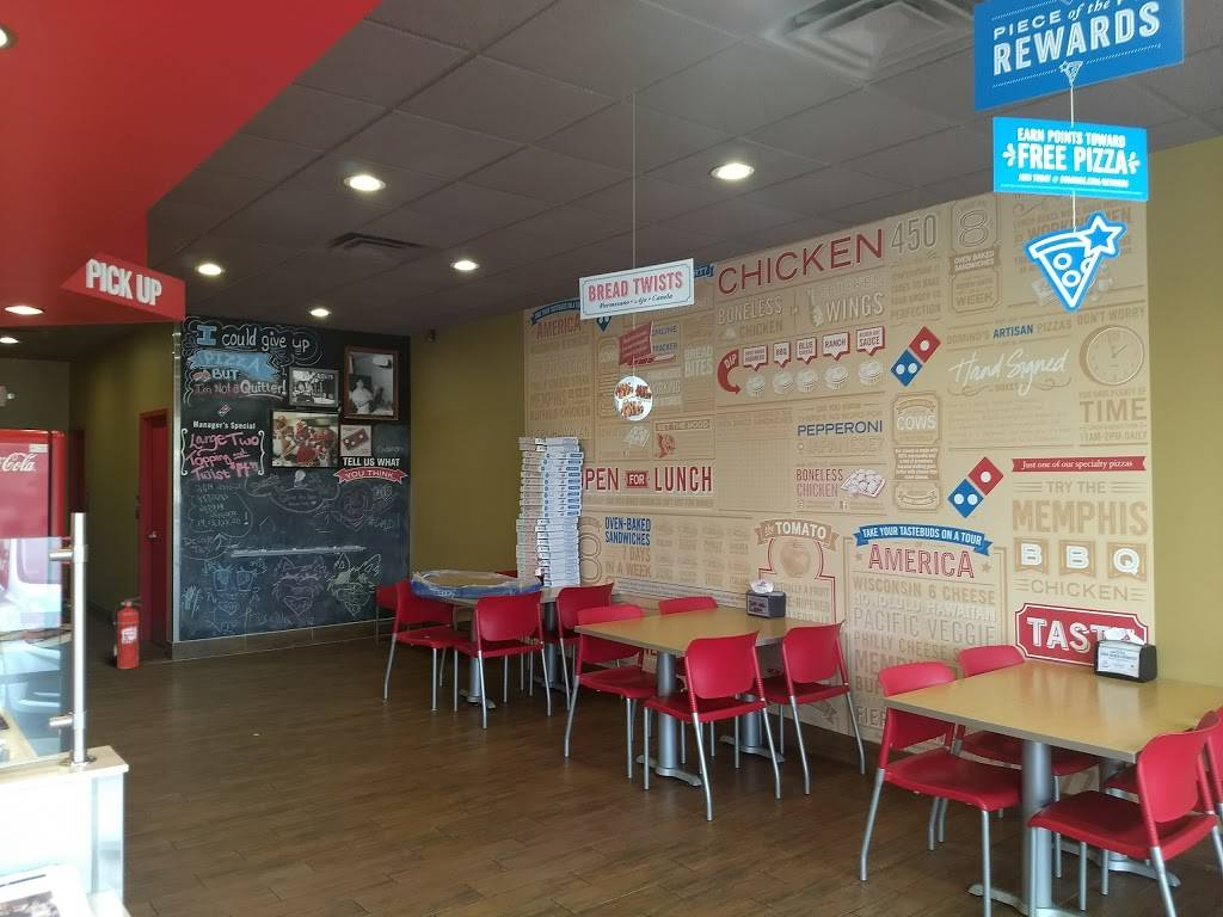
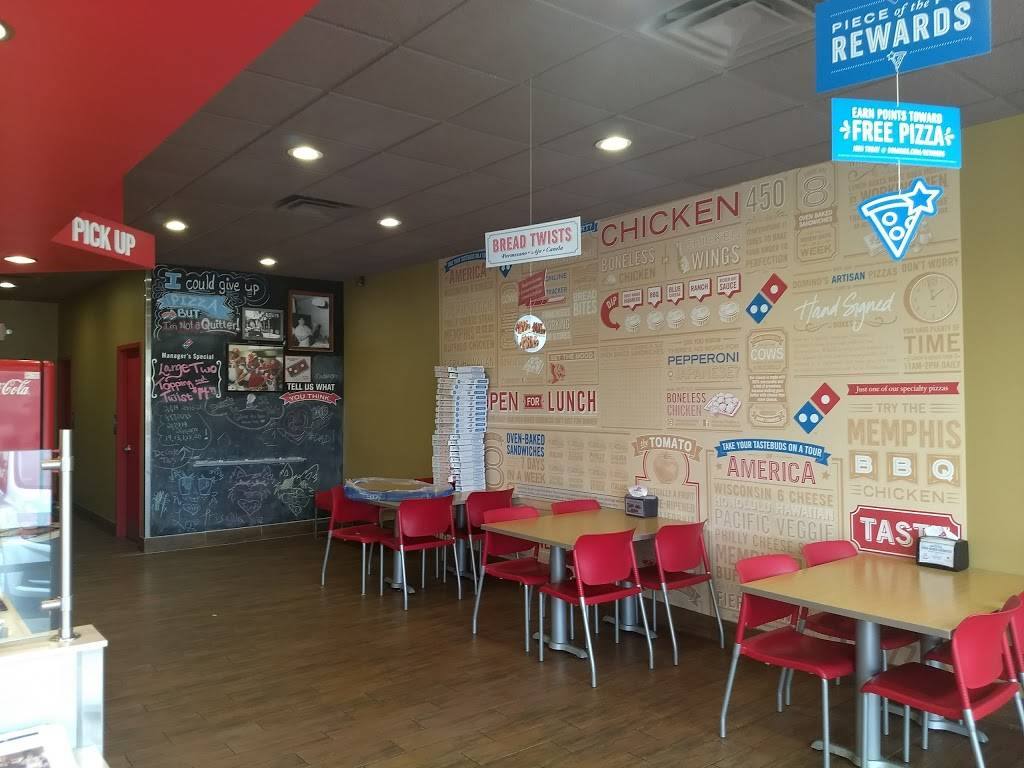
- fire extinguisher [111,596,143,670]
